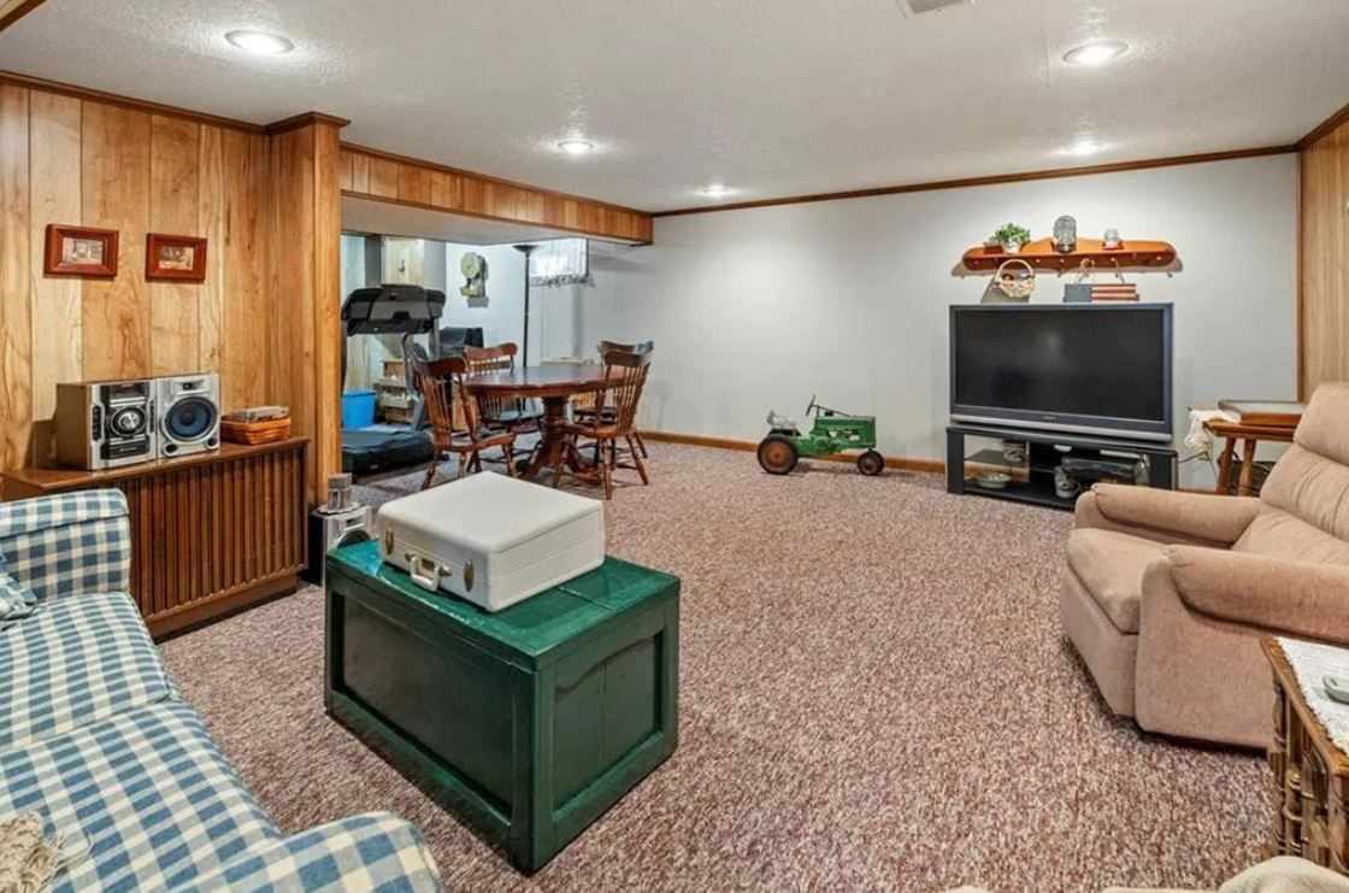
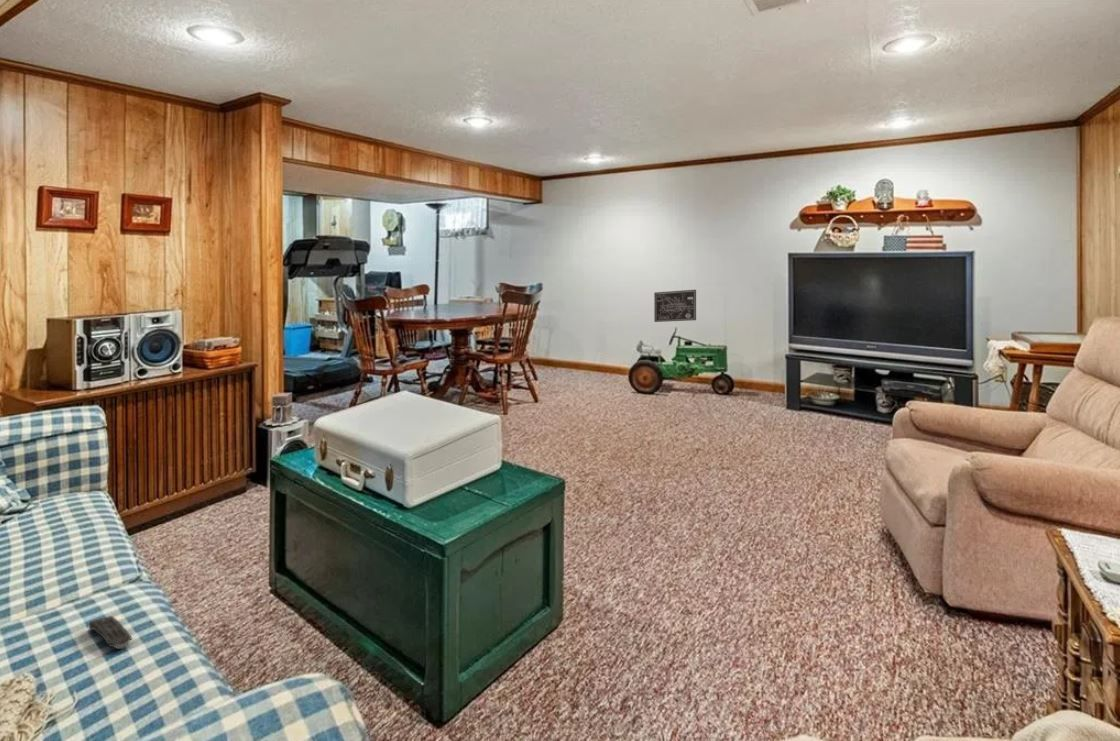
+ wall art [653,289,697,323]
+ remote control [88,615,133,650]
